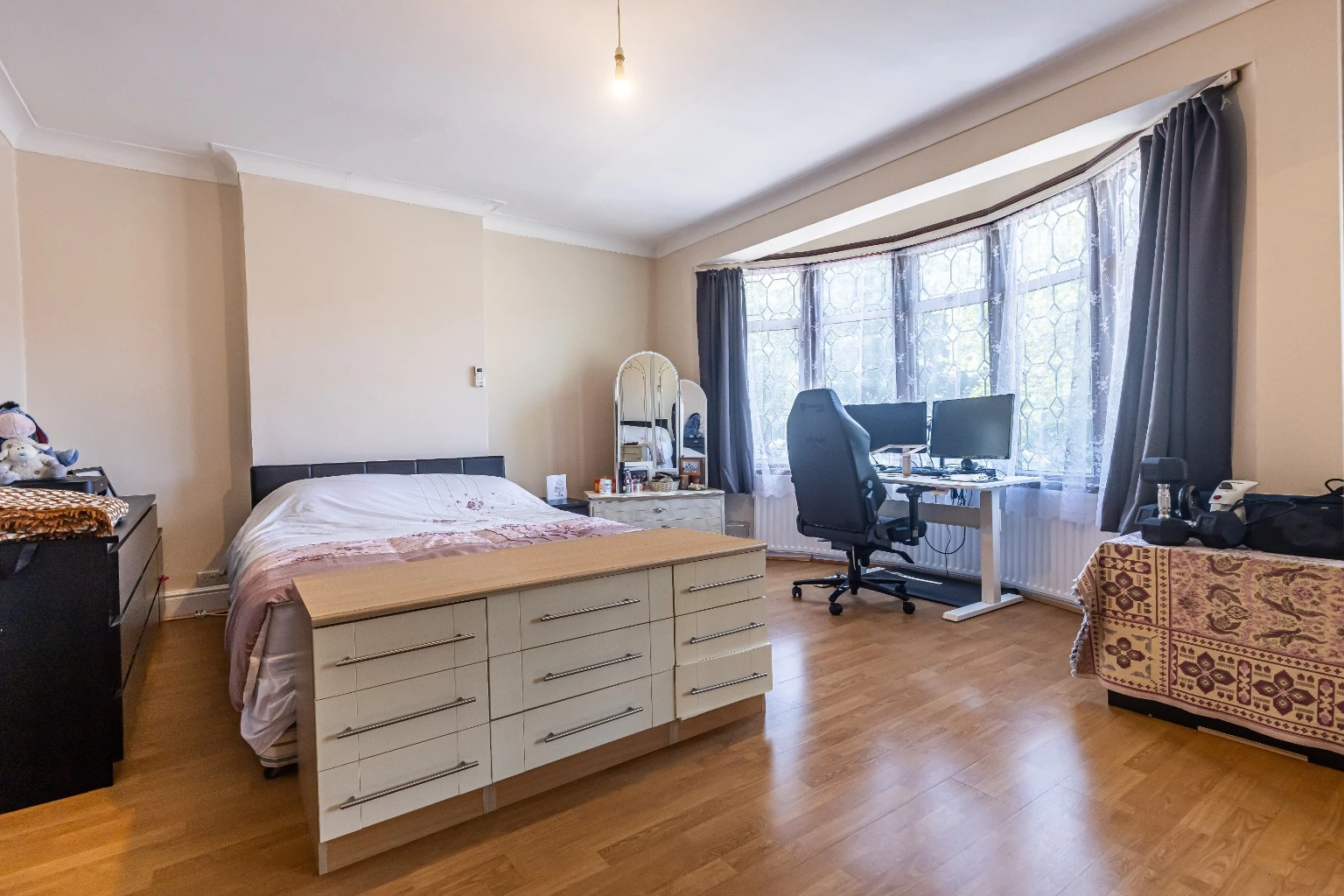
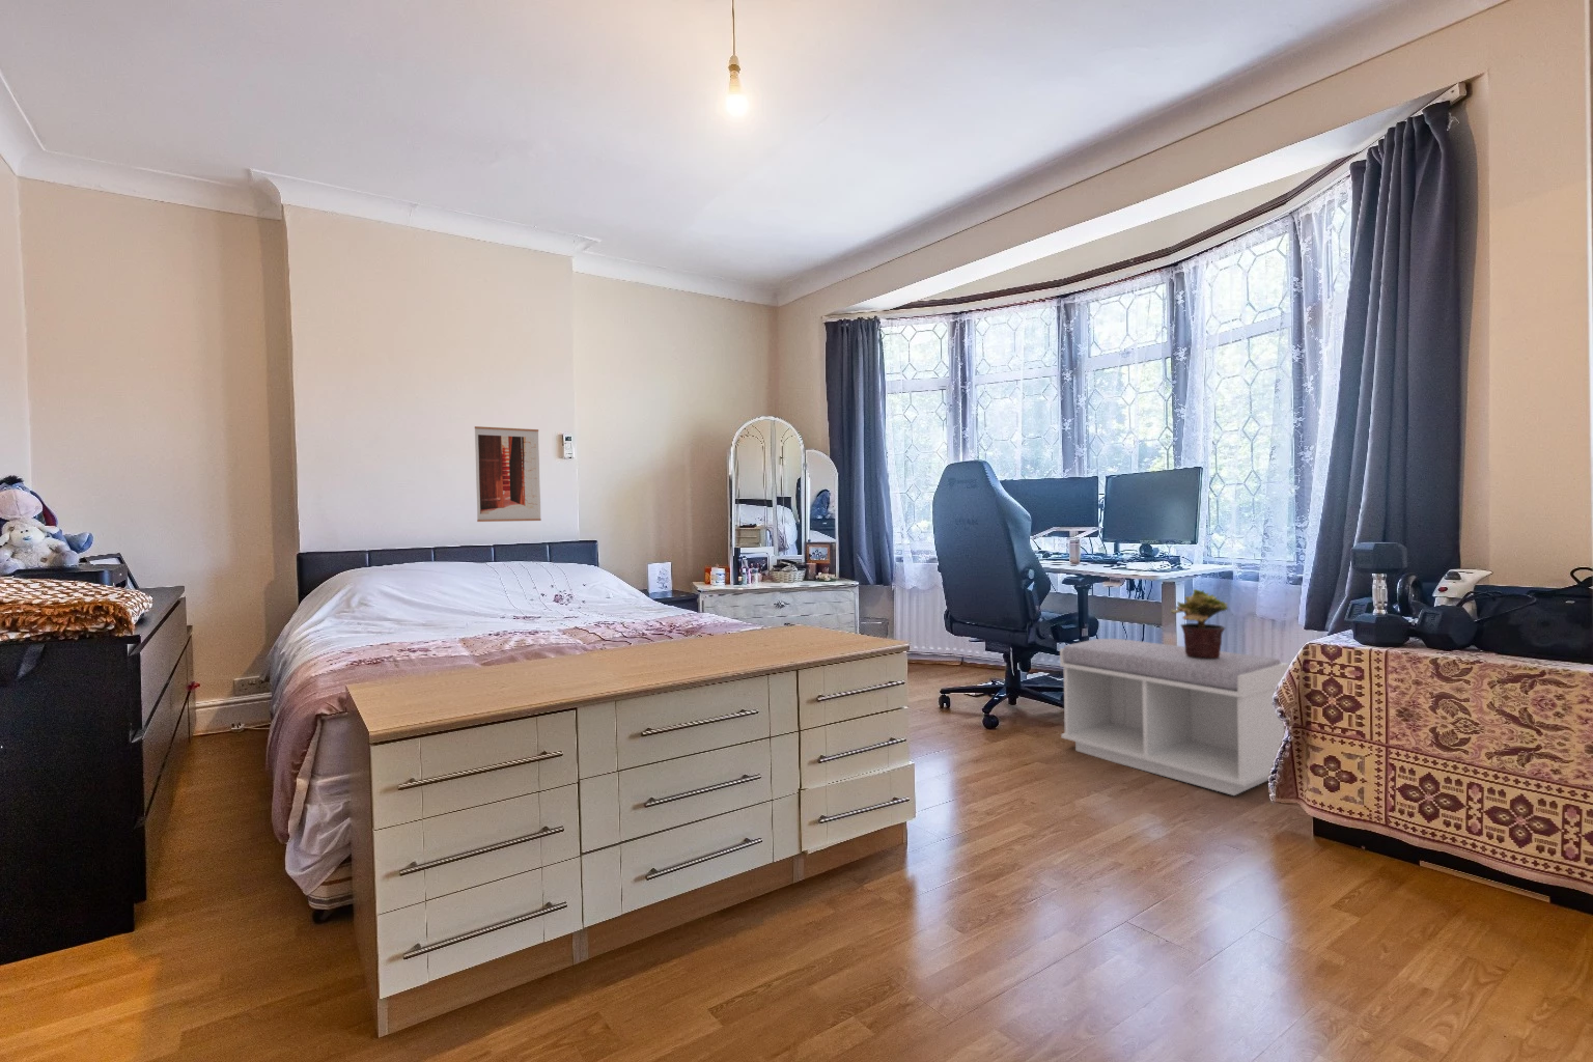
+ bench [1058,638,1291,796]
+ potted plant [1170,588,1229,659]
+ wall art [474,426,543,523]
